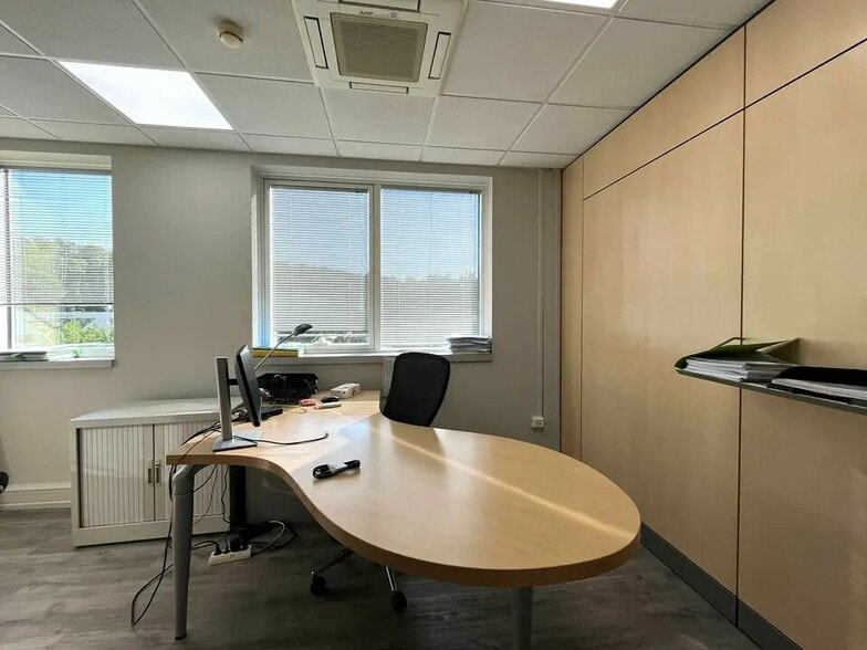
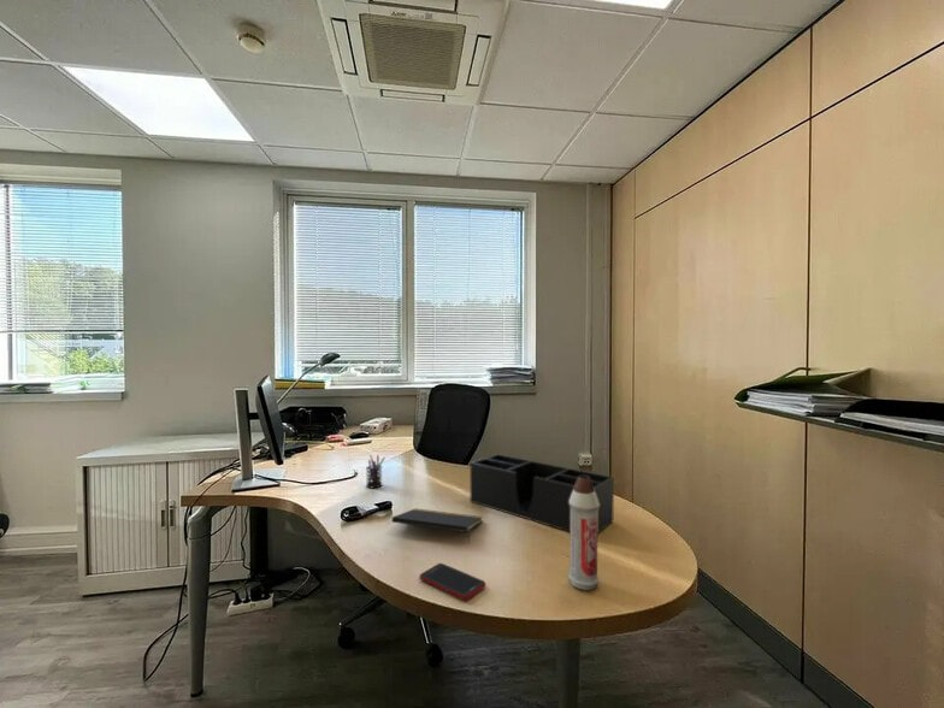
+ notepad [390,507,484,544]
+ spray bottle [567,476,600,591]
+ pen holder [365,454,387,489]
+ desk organizer [470,453,615,535]
+ cell phone [419,562,486,601]
